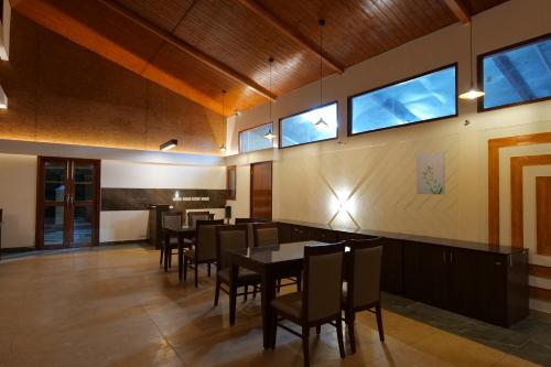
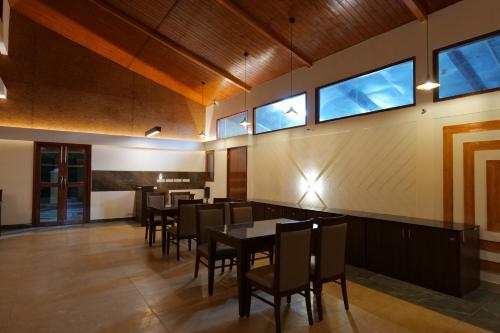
- wall art [415,150,446,195]
